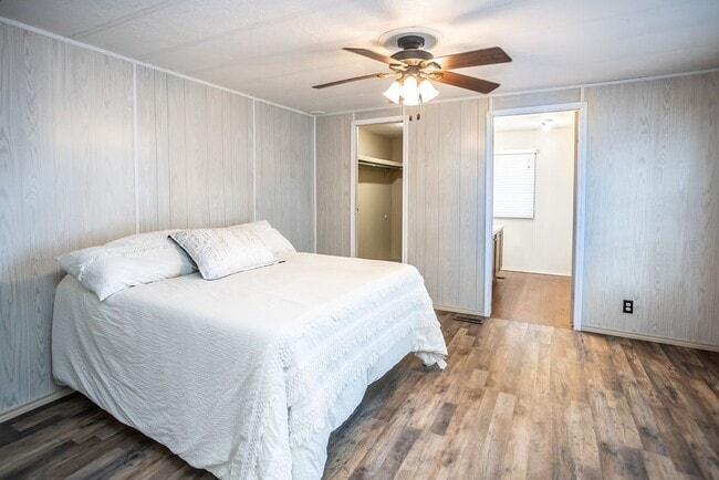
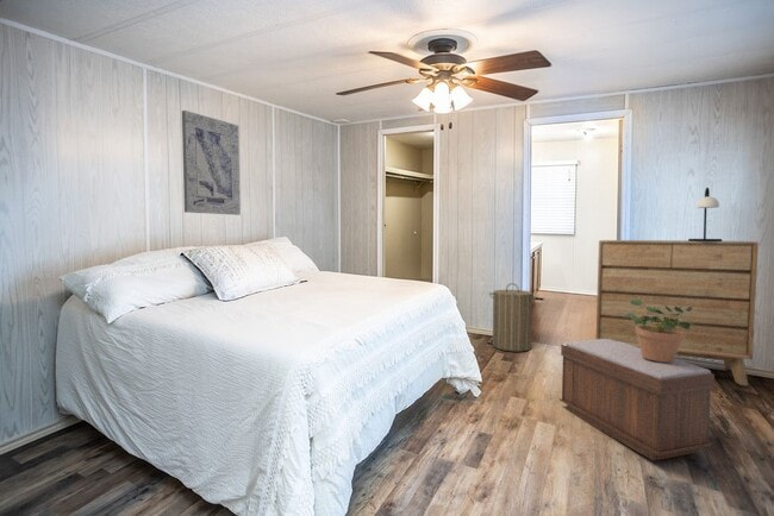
+ potted plant [622,298,692,363]
+ wall art [181,109,242,216]
+ bench [558,338,716,461]
+ table lamp [687,187,723,241]
+ dresser [594,239,760,386]
+ laundry hamper [488,282,538,353]
